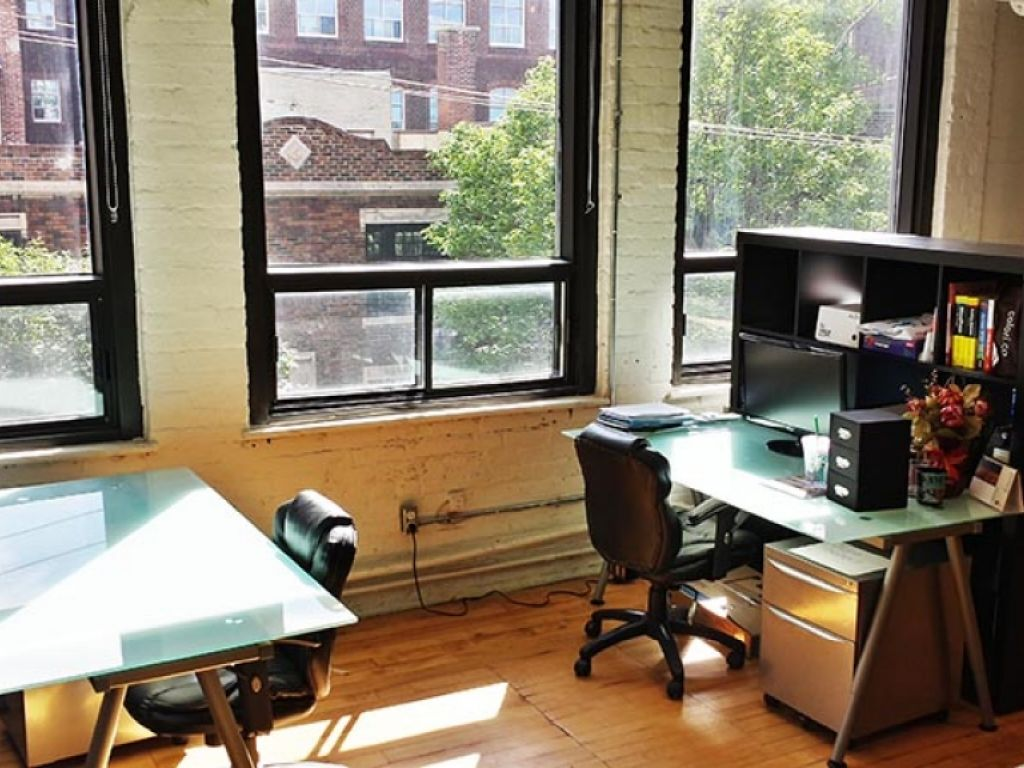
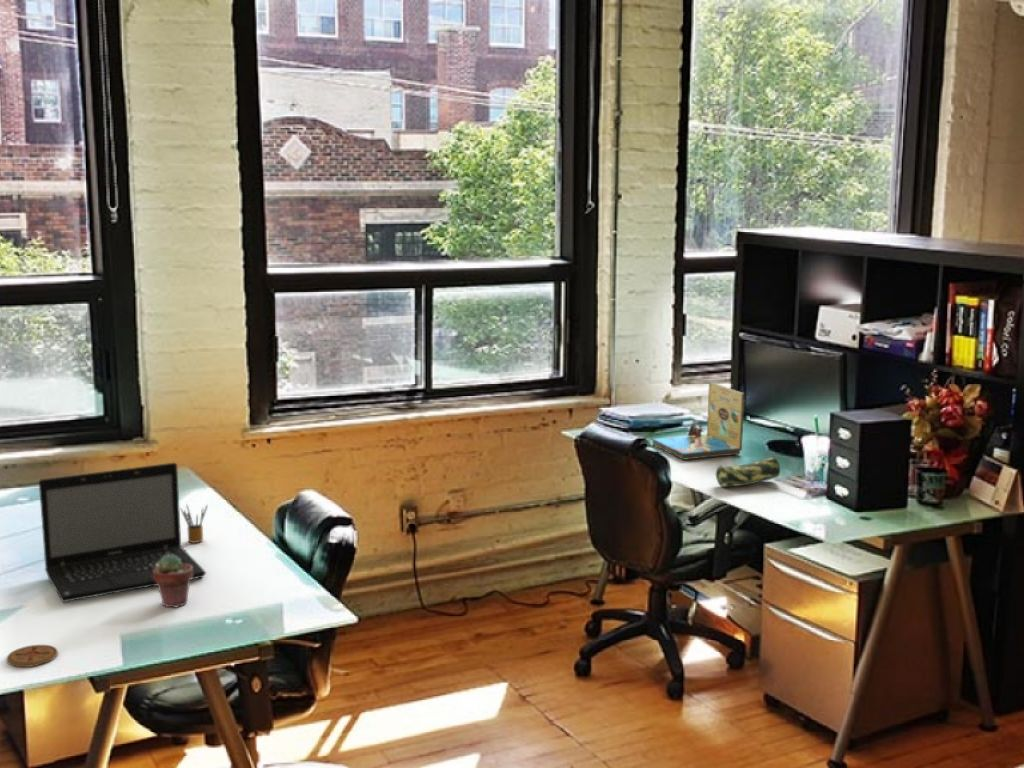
+ laptop [38,462,207,603]
+ pencil box [179,503,209,544]
+ potted succulent [153,554,193,609]
+ coaster [6,644,59,668]
+ pencil case [715,456,781,488]
+ book [652,381,745,461]
